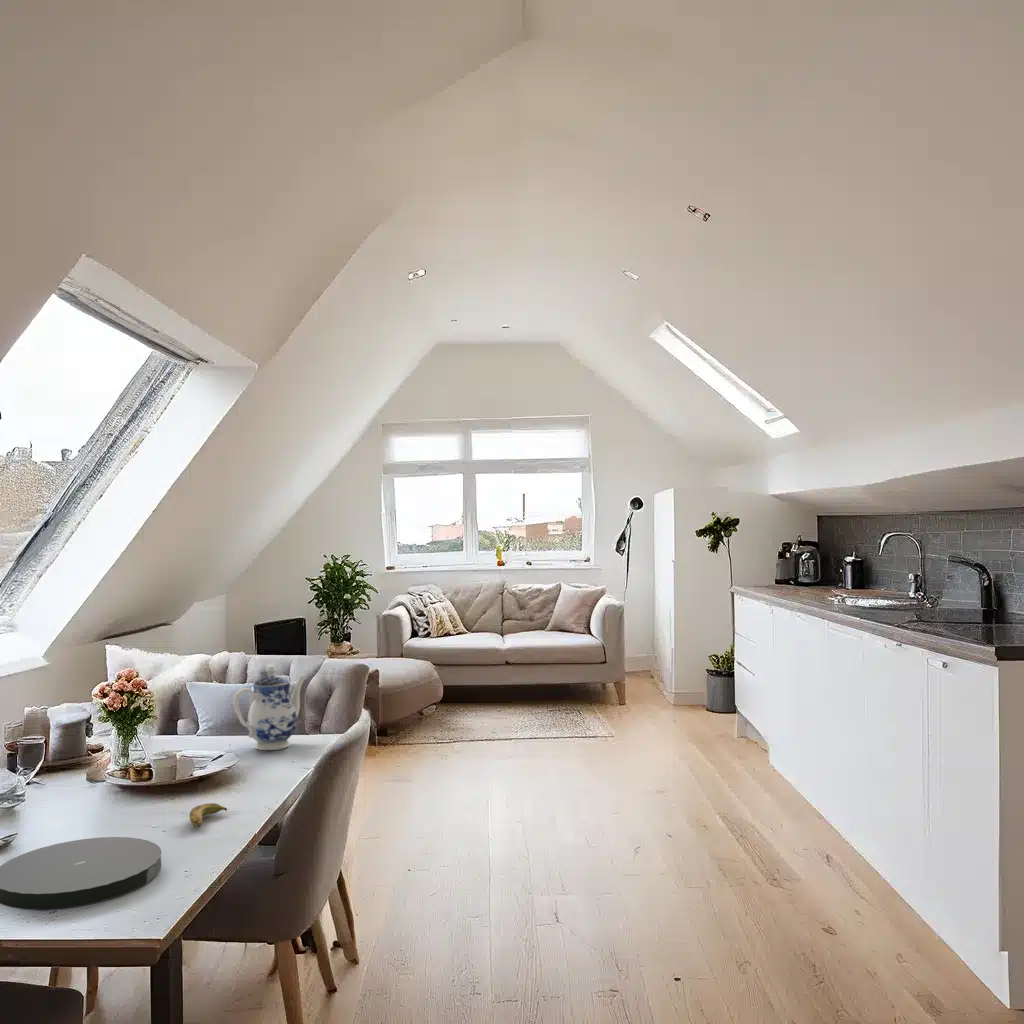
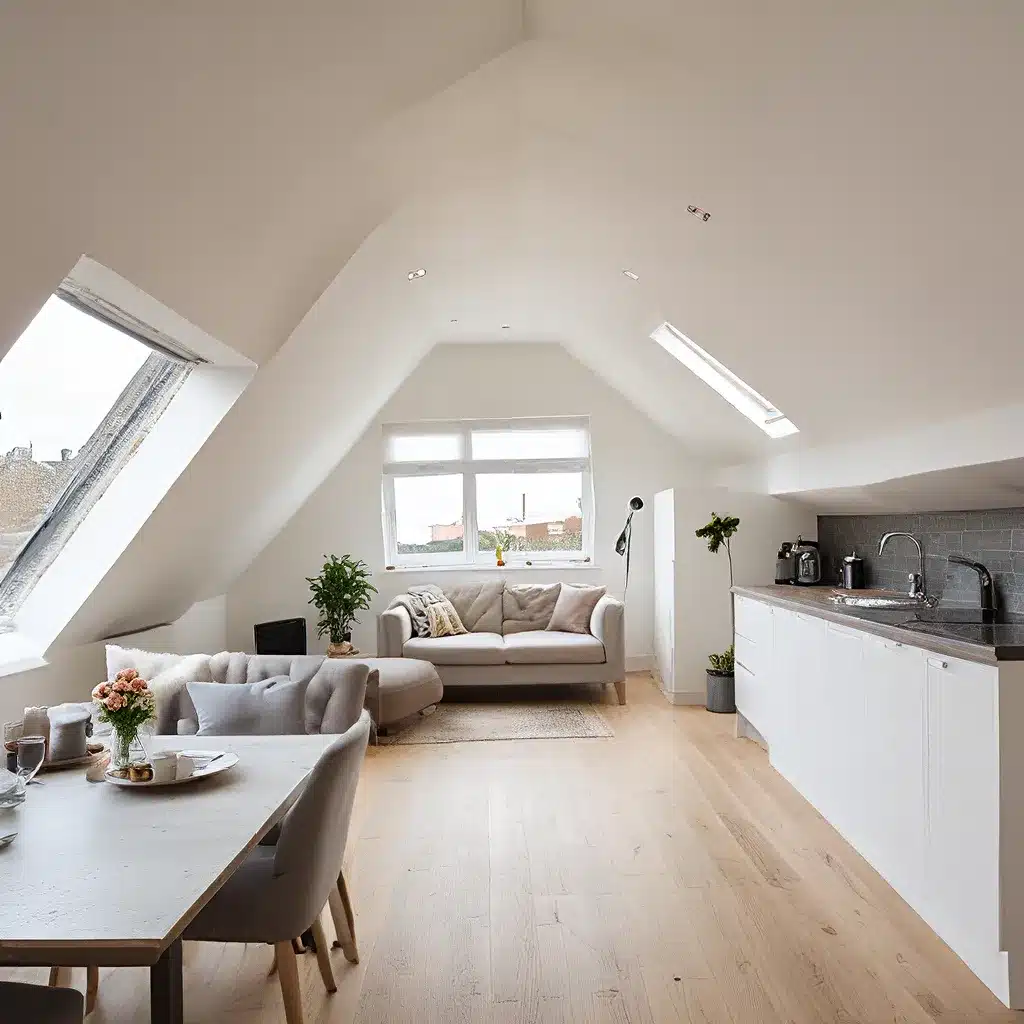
- teapot [233,665,307,751]
- banana [189,802,228,829]
- plate [0,836,163,910]
